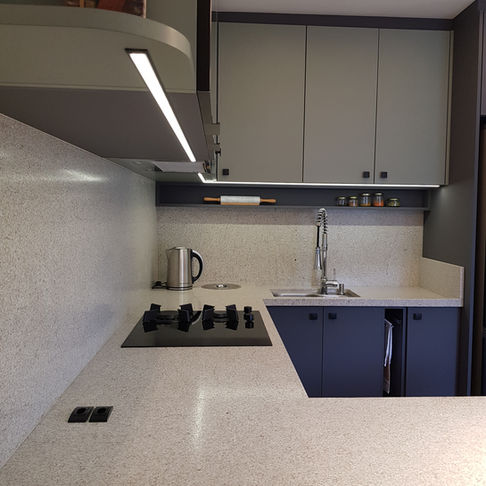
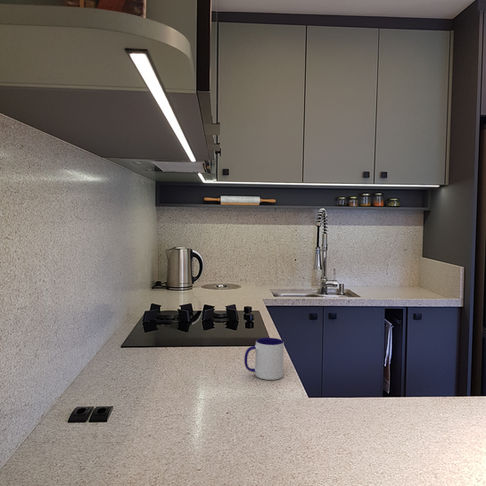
+ mug [243,337,285,381]
